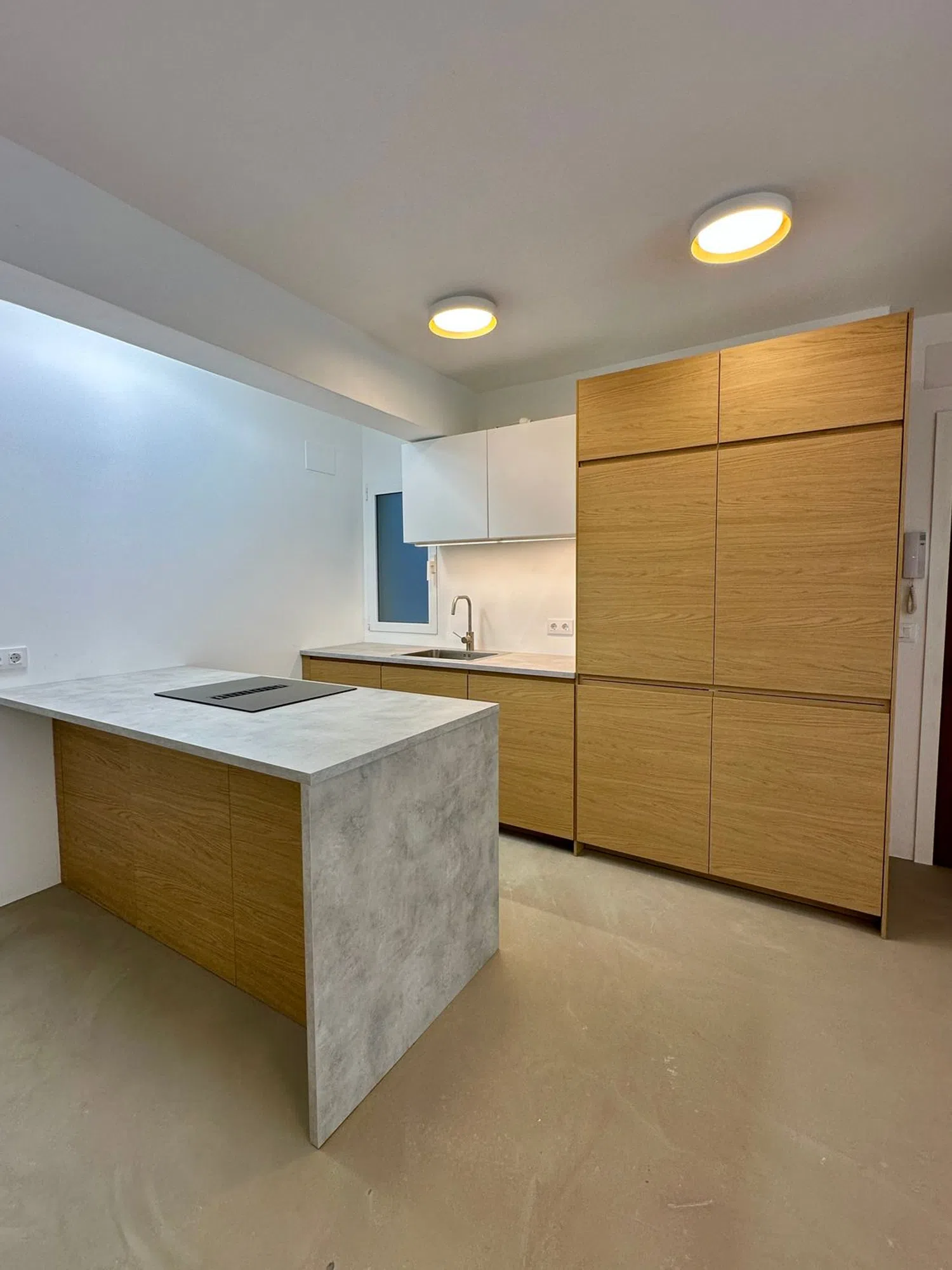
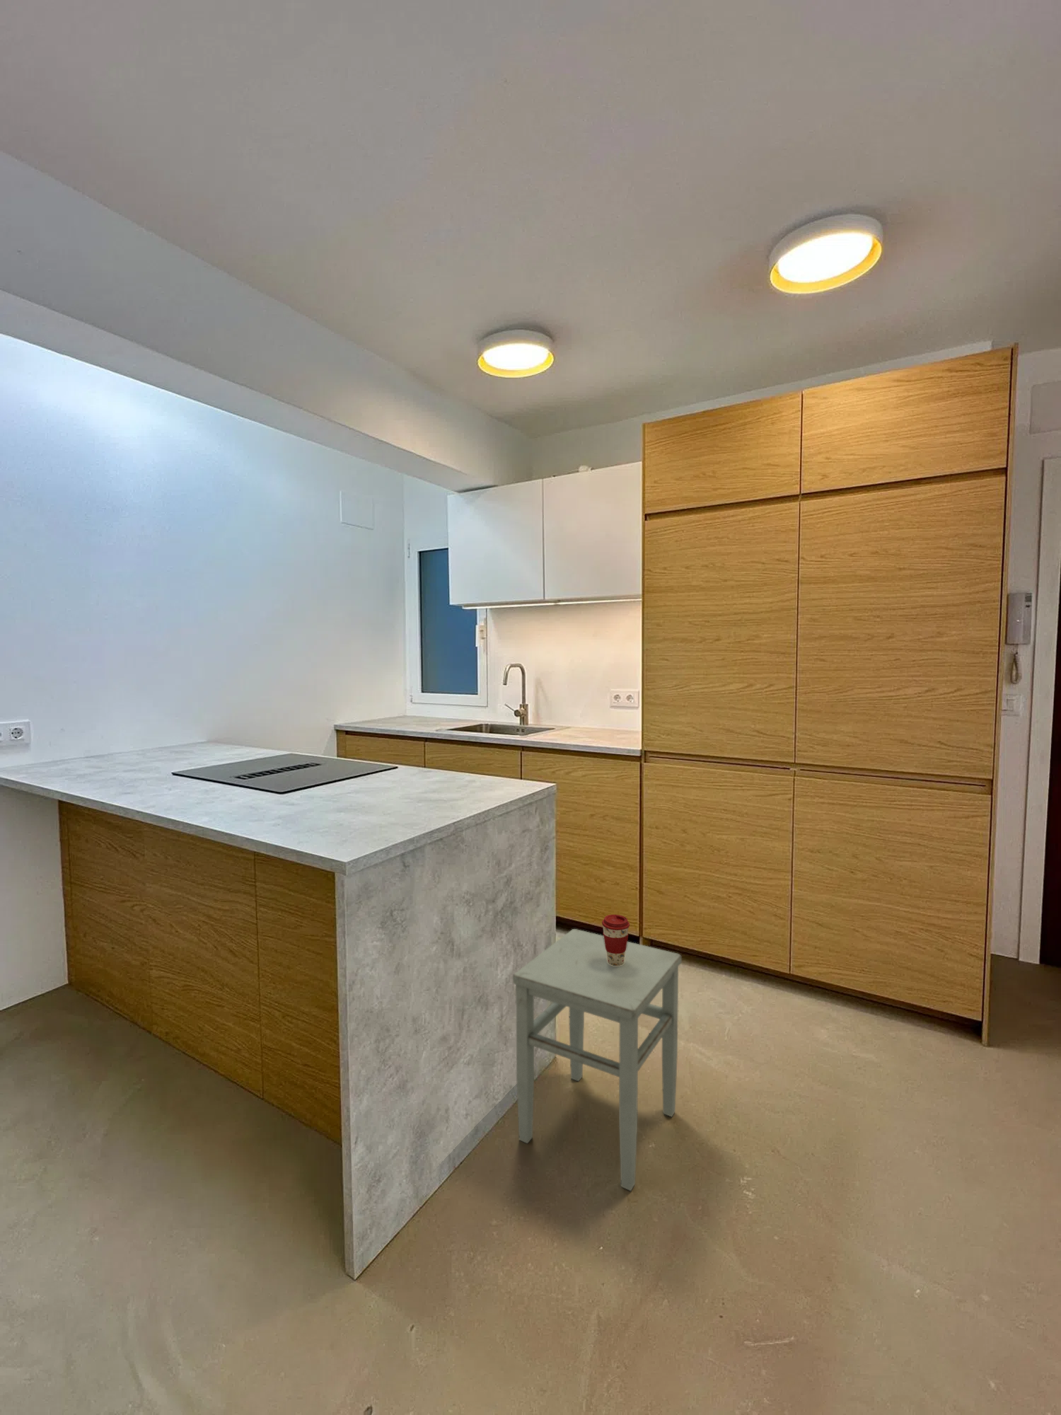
+ coffee cup [601,914,630,966]
+ stool [512,928,682,1191]
